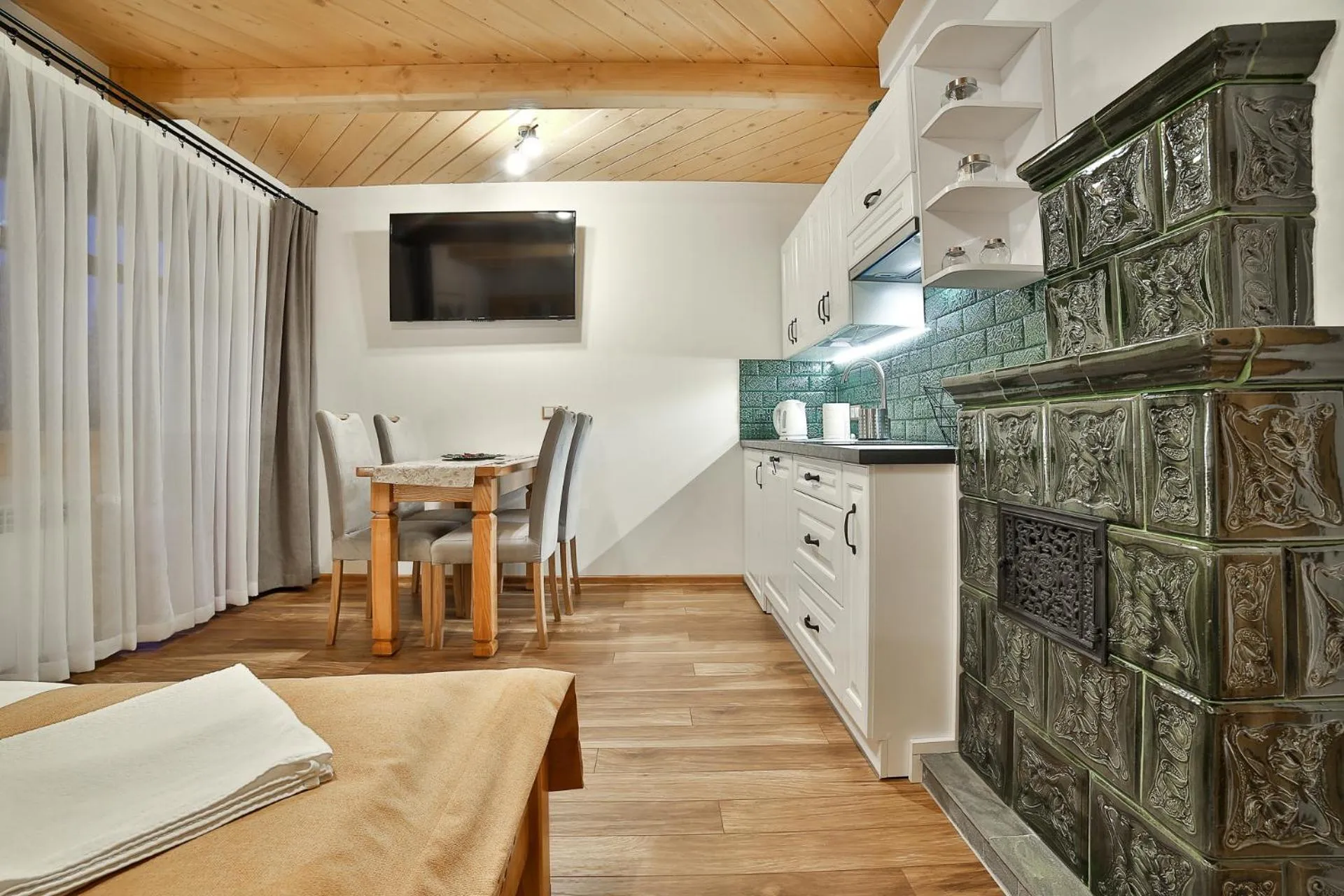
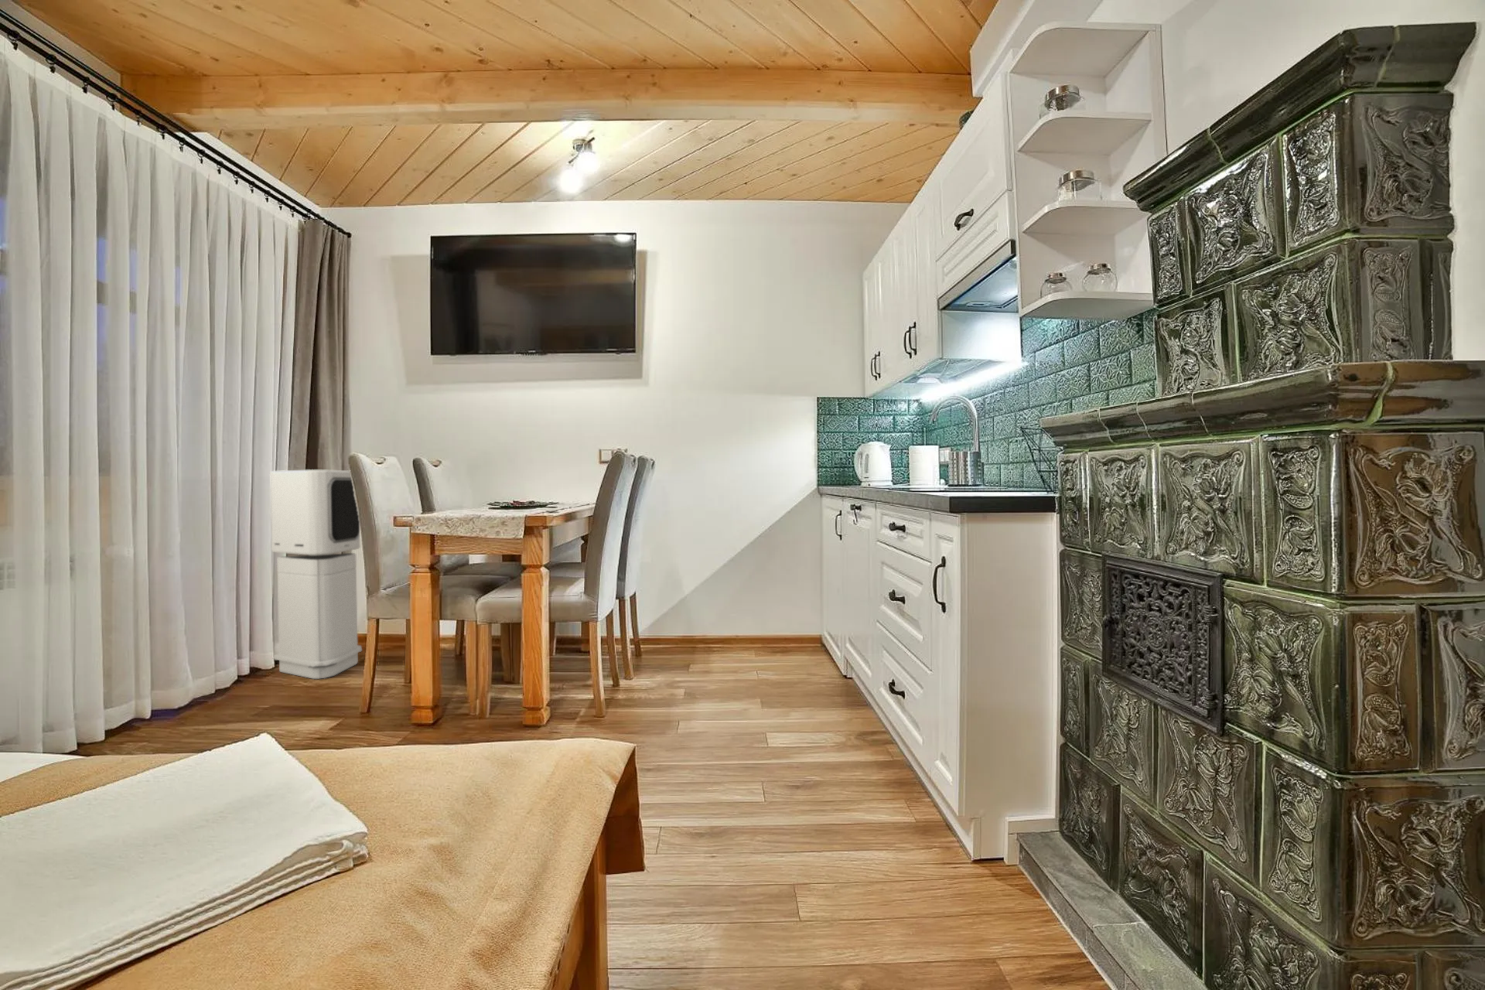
+ air purifier [270,470,362,680]
